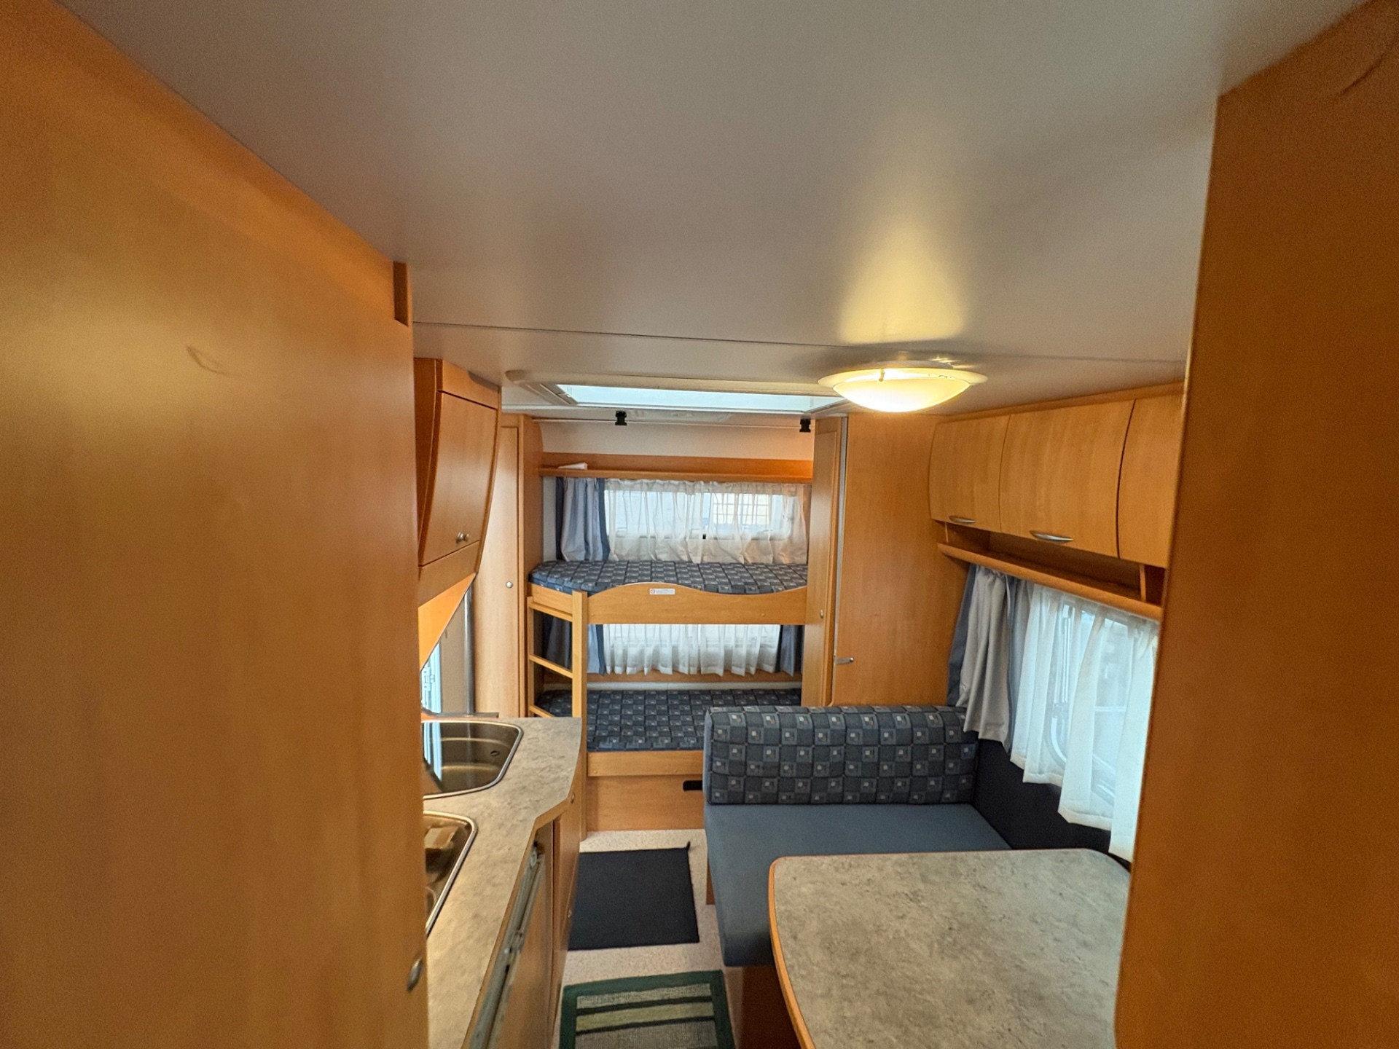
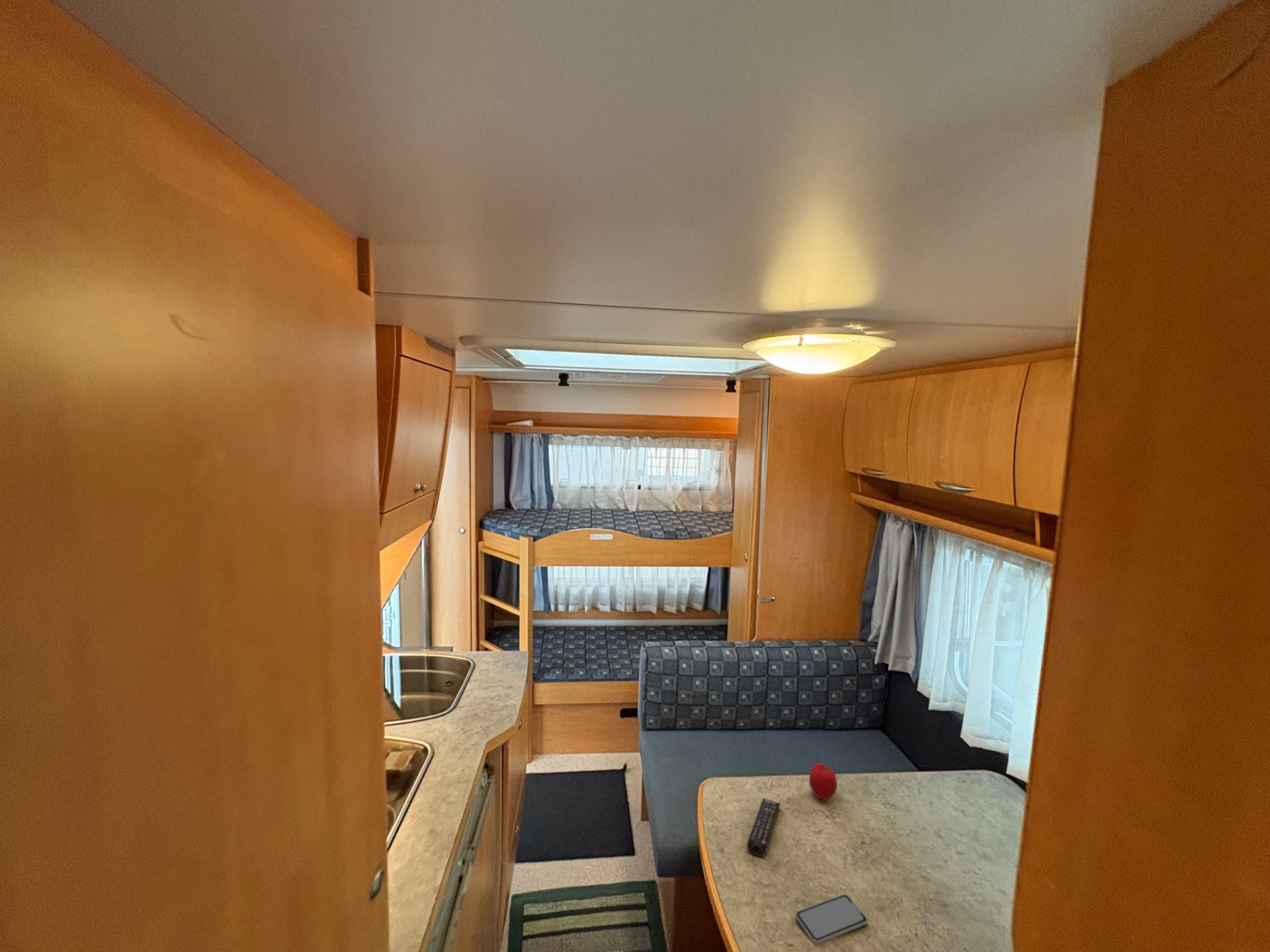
+ fruit [808,762,838,800]
+ remote control [747,797,781,857]
+ smartphone [795,894,868,945]
